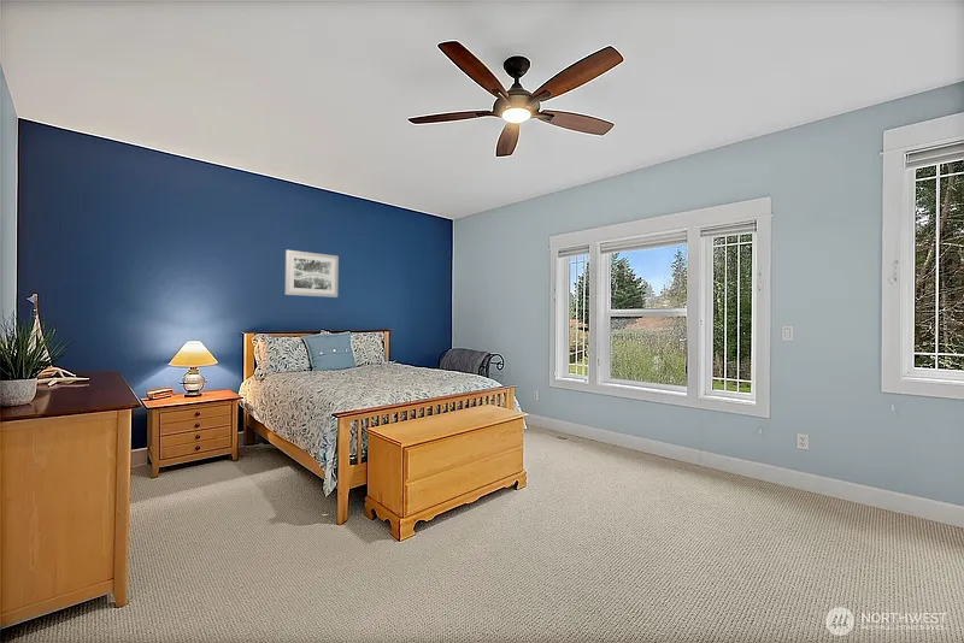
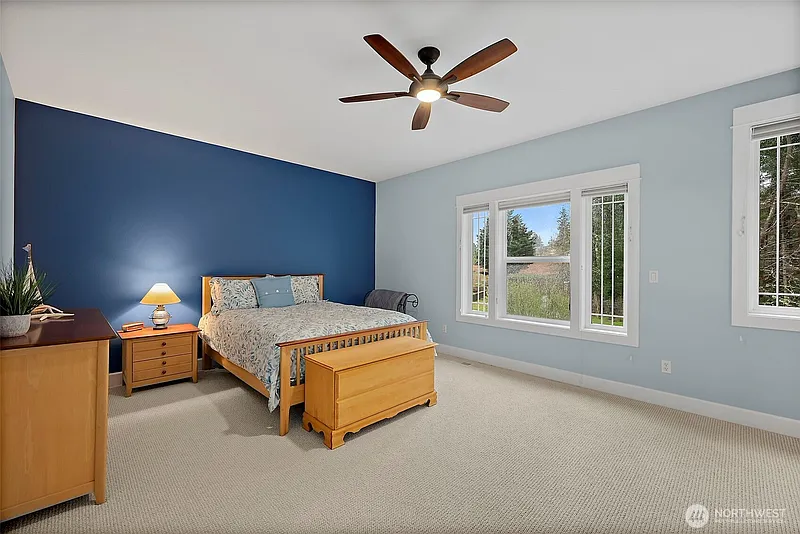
- wall art [284,249,340,299]
